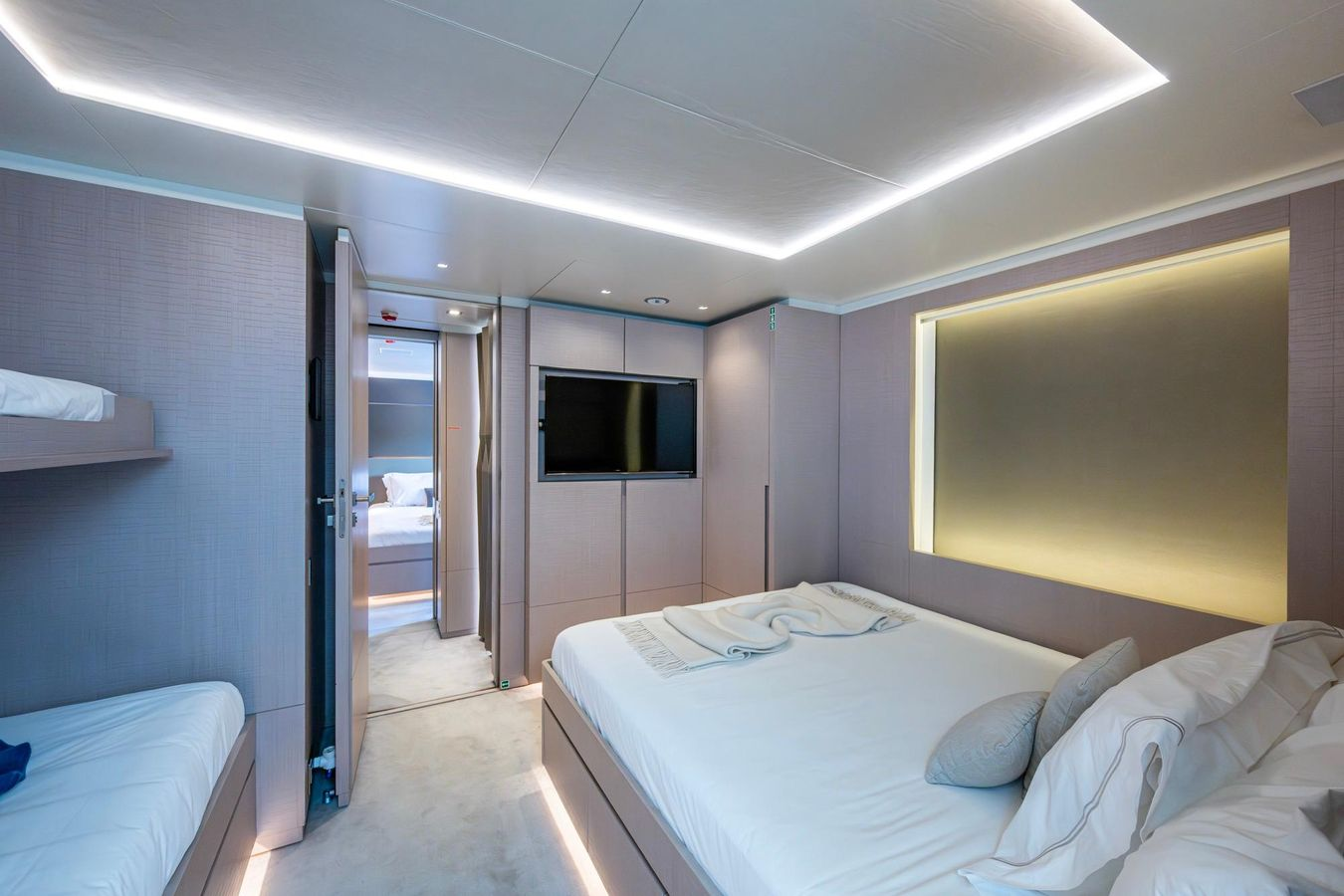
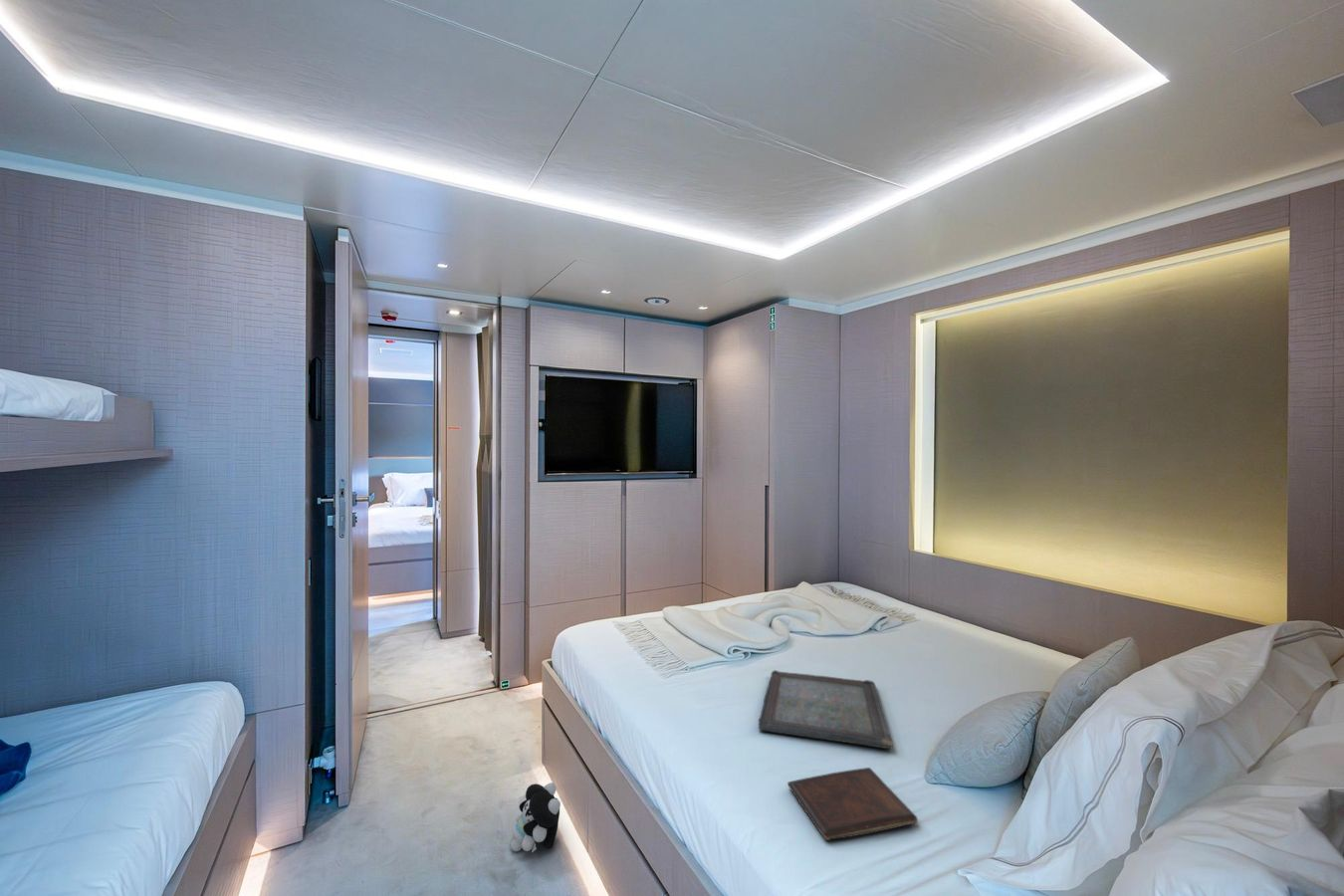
+ serving tray [758,669,894,750]
+ book [786,767,919,841]
+ plush toy [509,782,561,853]
